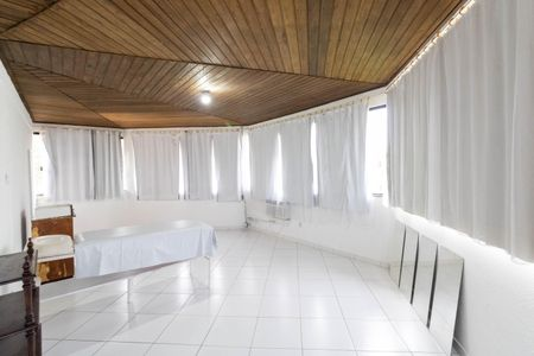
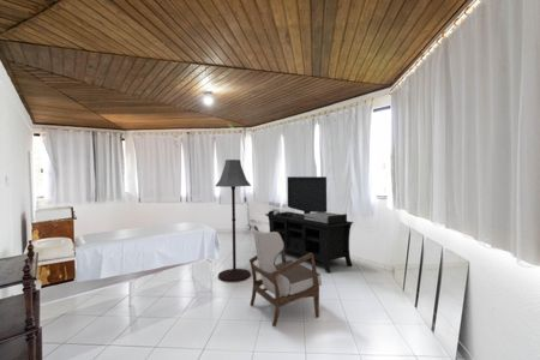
+ armchair [248,224,323,328]
+ media console [264,175,354,274]
+ floor lamp [215,158,252,283]
